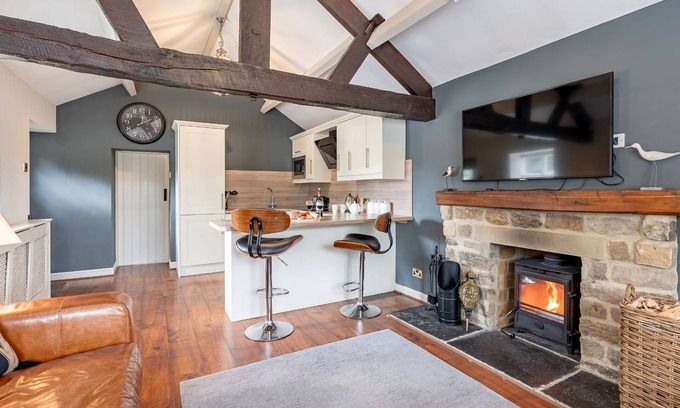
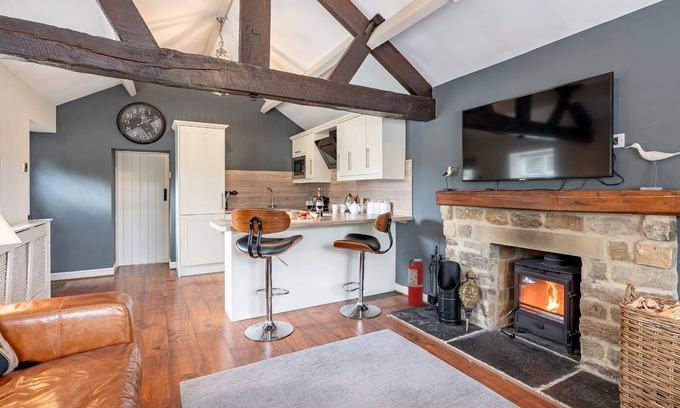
+ fire extinguisher [407,258,425,307]
